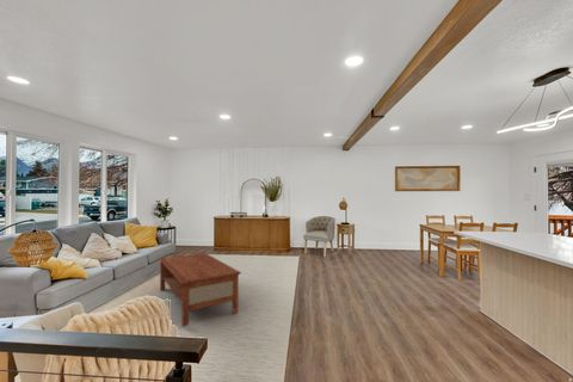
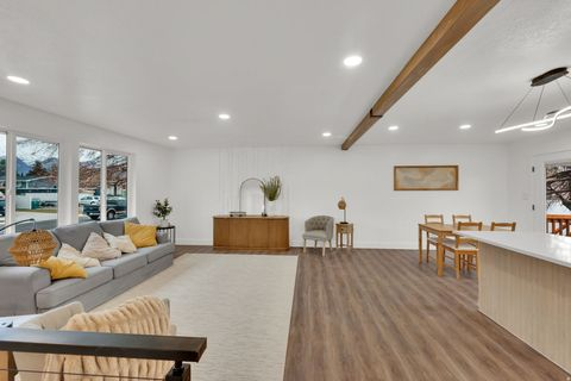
- coffee table [158,252,242,328]
